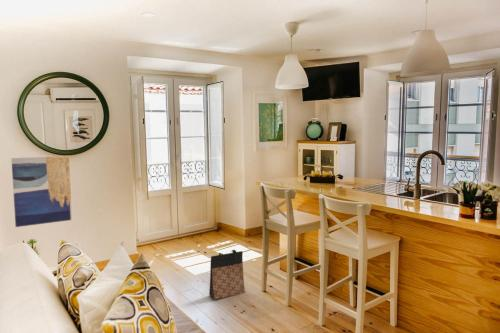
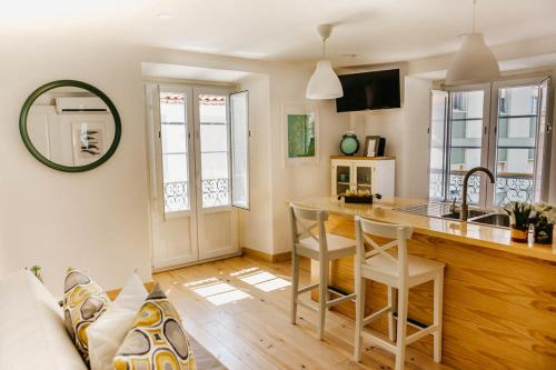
- wall art [10,155,73,228]
- bag [208,249,246,301]
